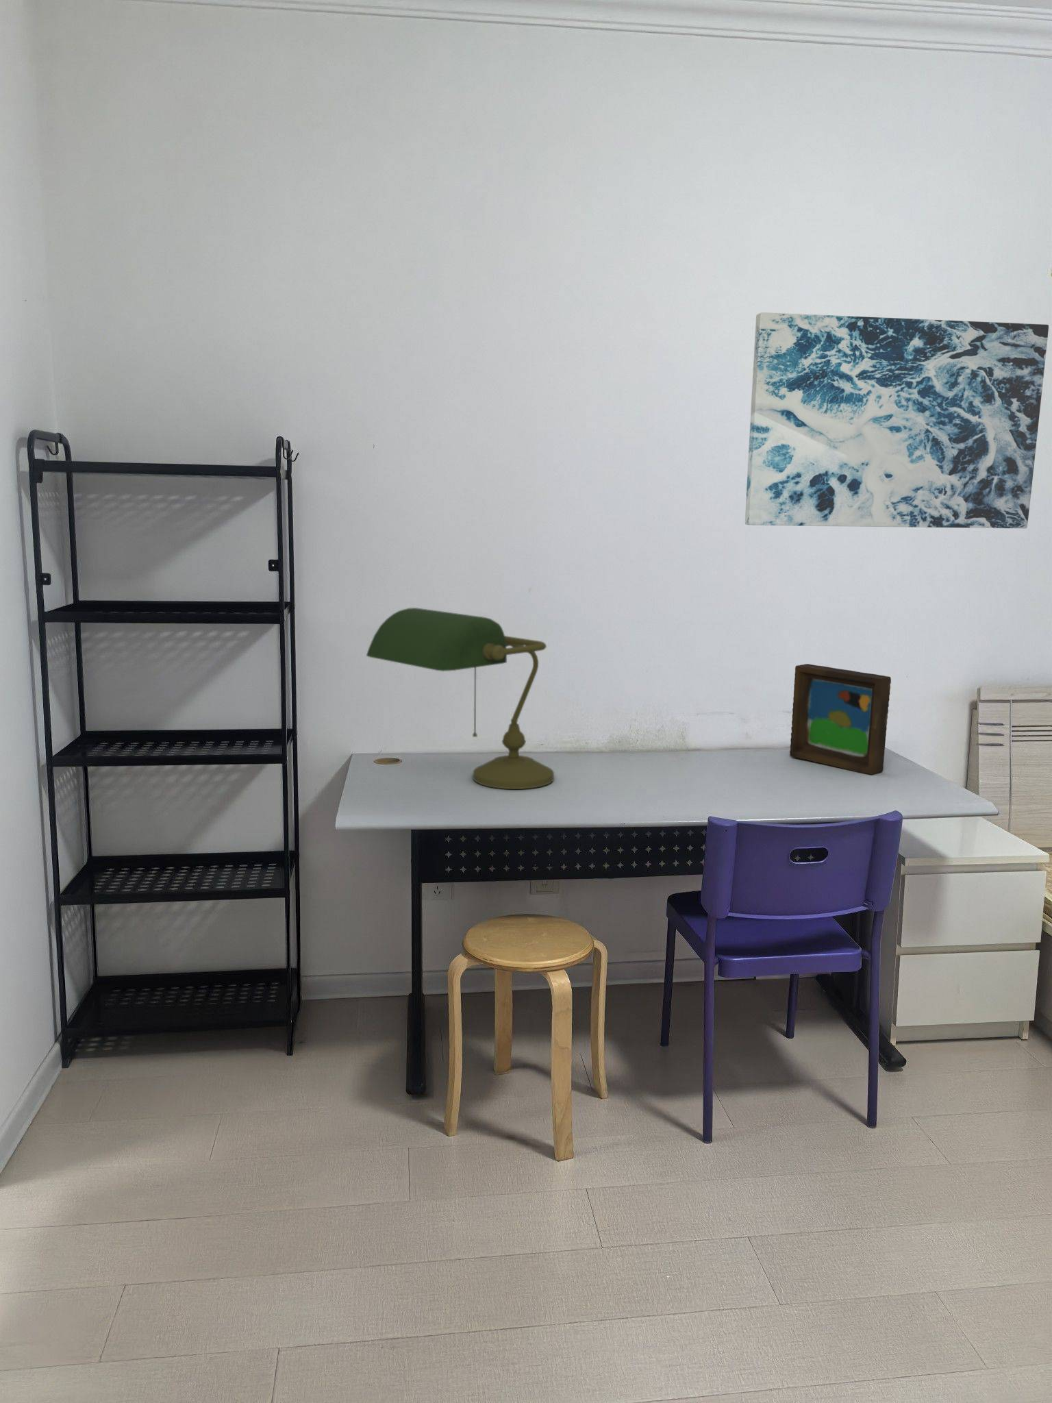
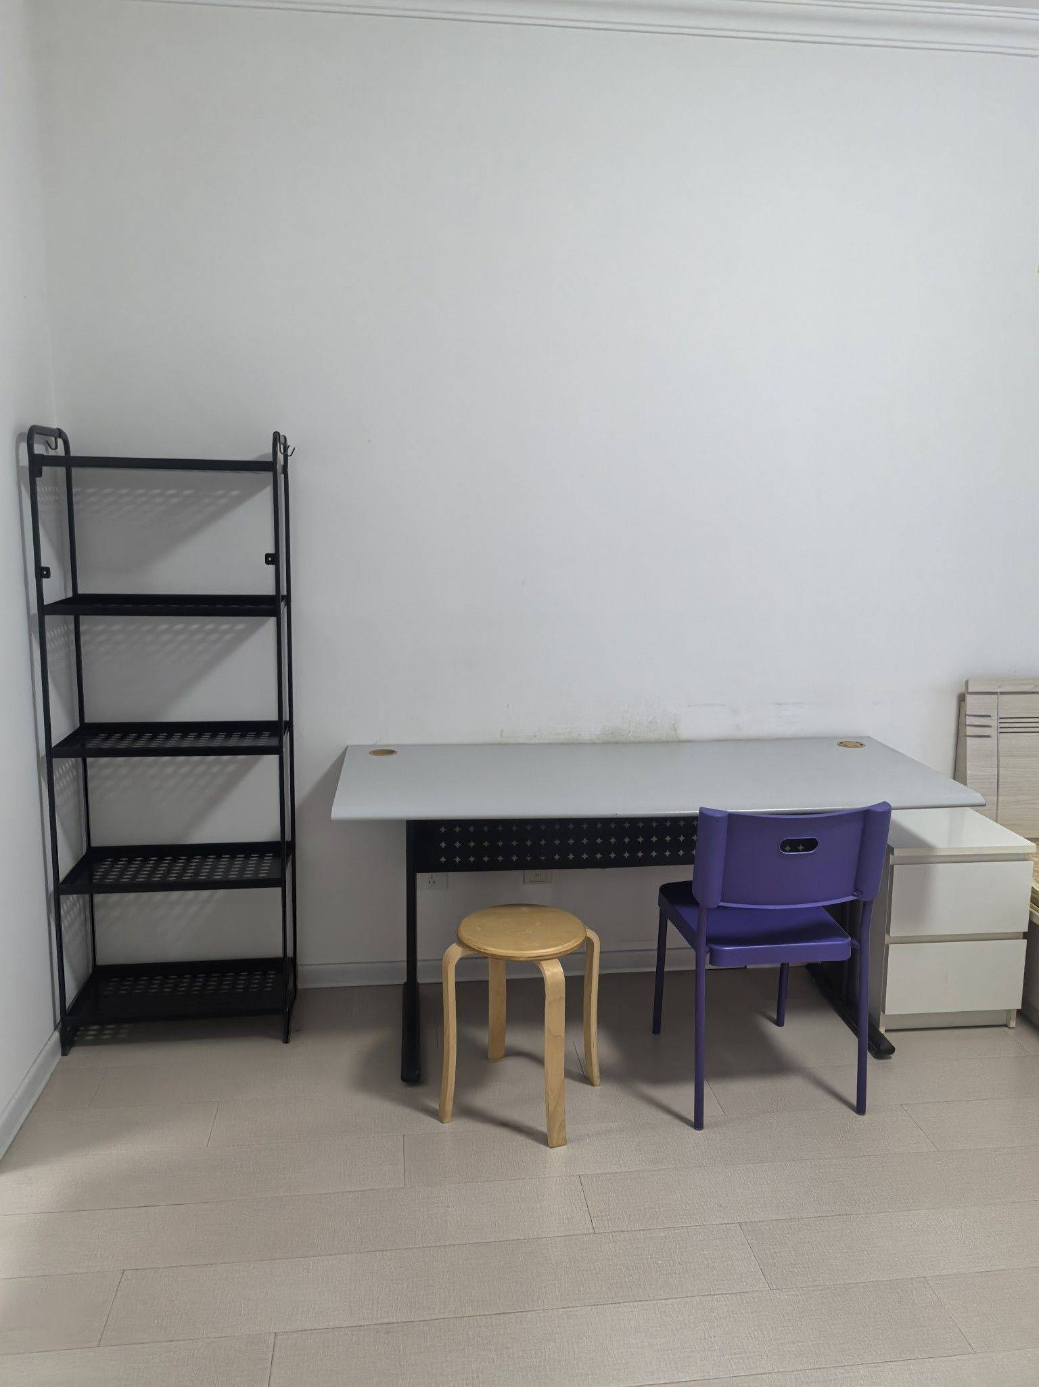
- wall art [745,312,1050,529]
- desk lamp [366,606,555,790]
- picture frame [789,663,892,776]
